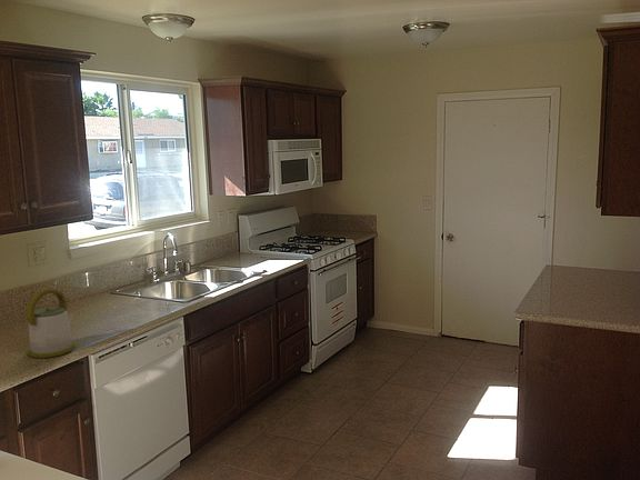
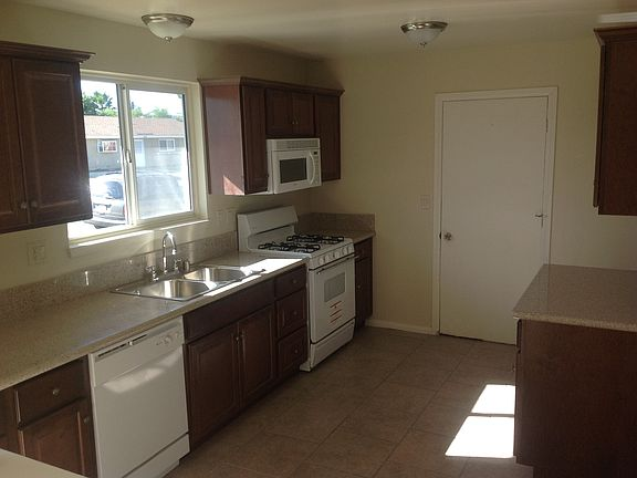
- kettle [24,288,76,359]
